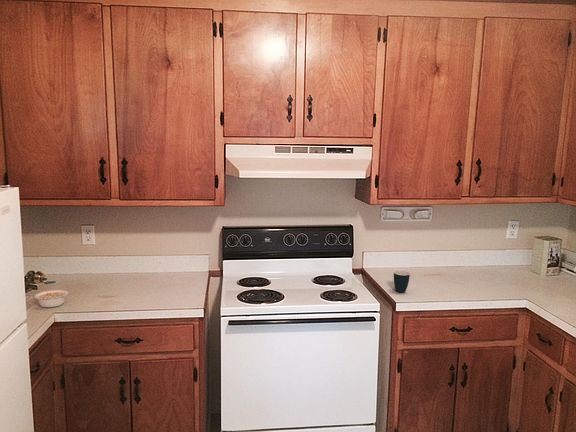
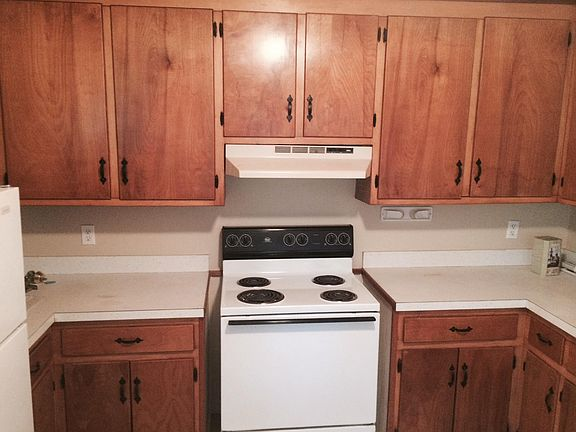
- mug [393,269,411,294]
- legume [33,289,69,308]
